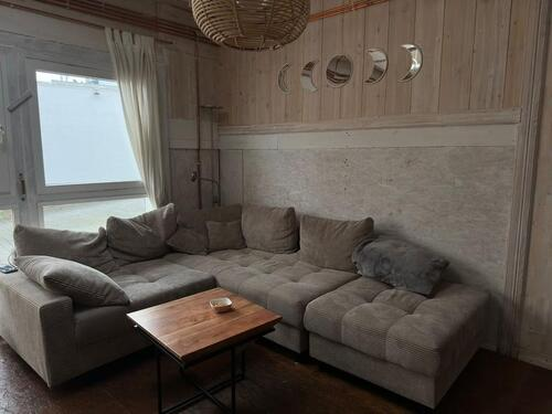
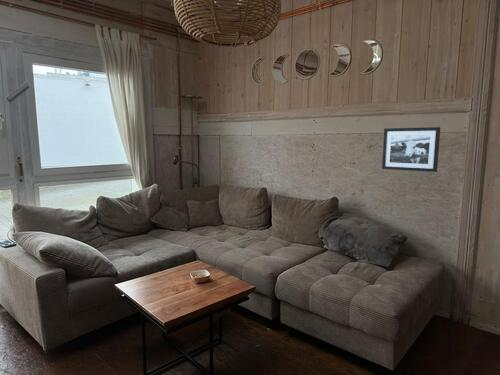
+ picture frame [381,126,441,173]
